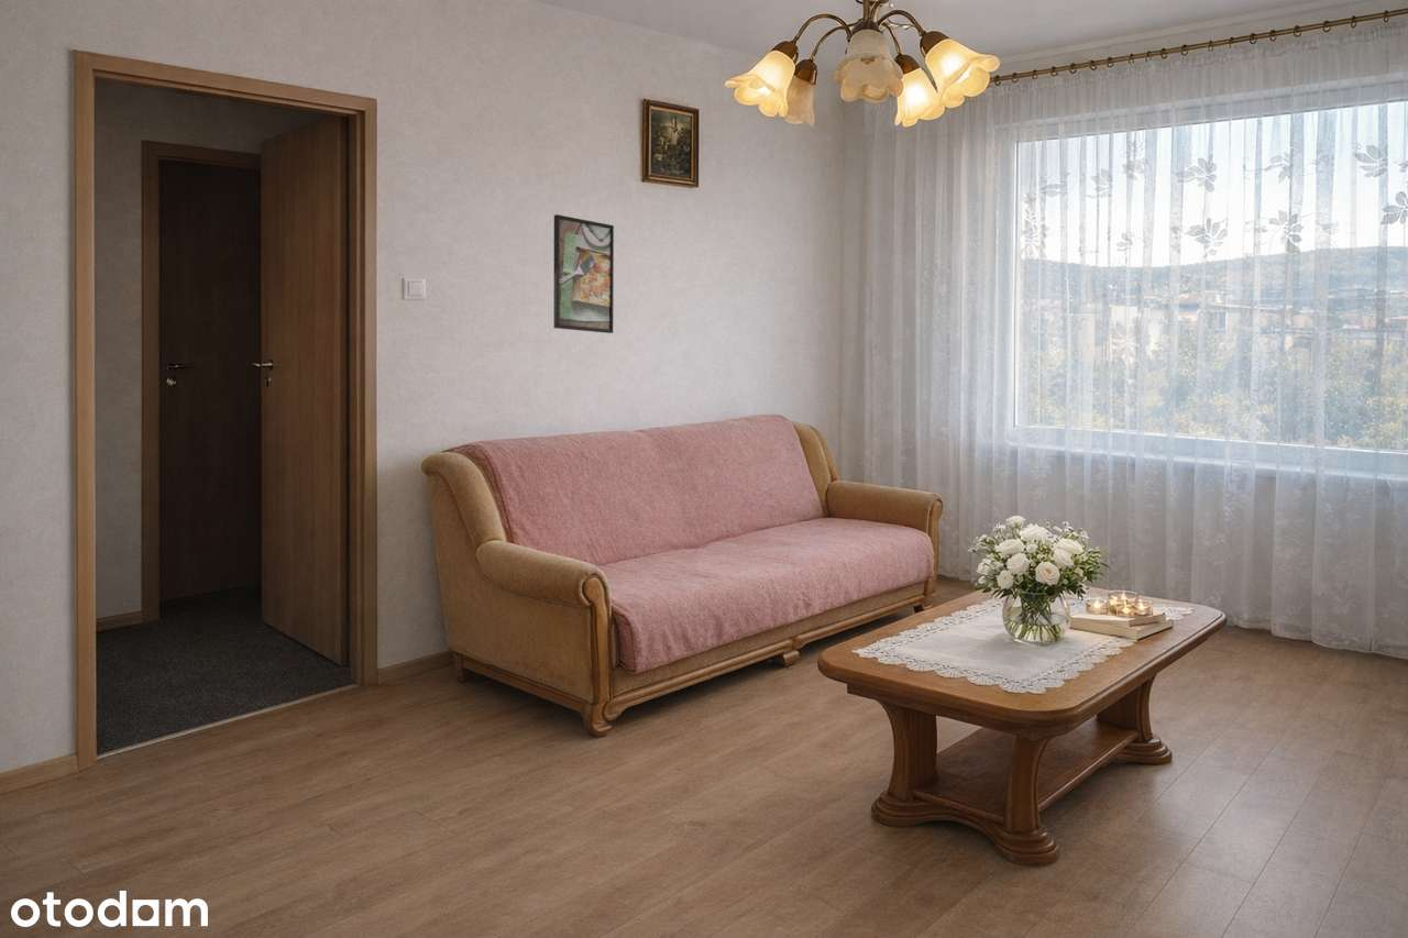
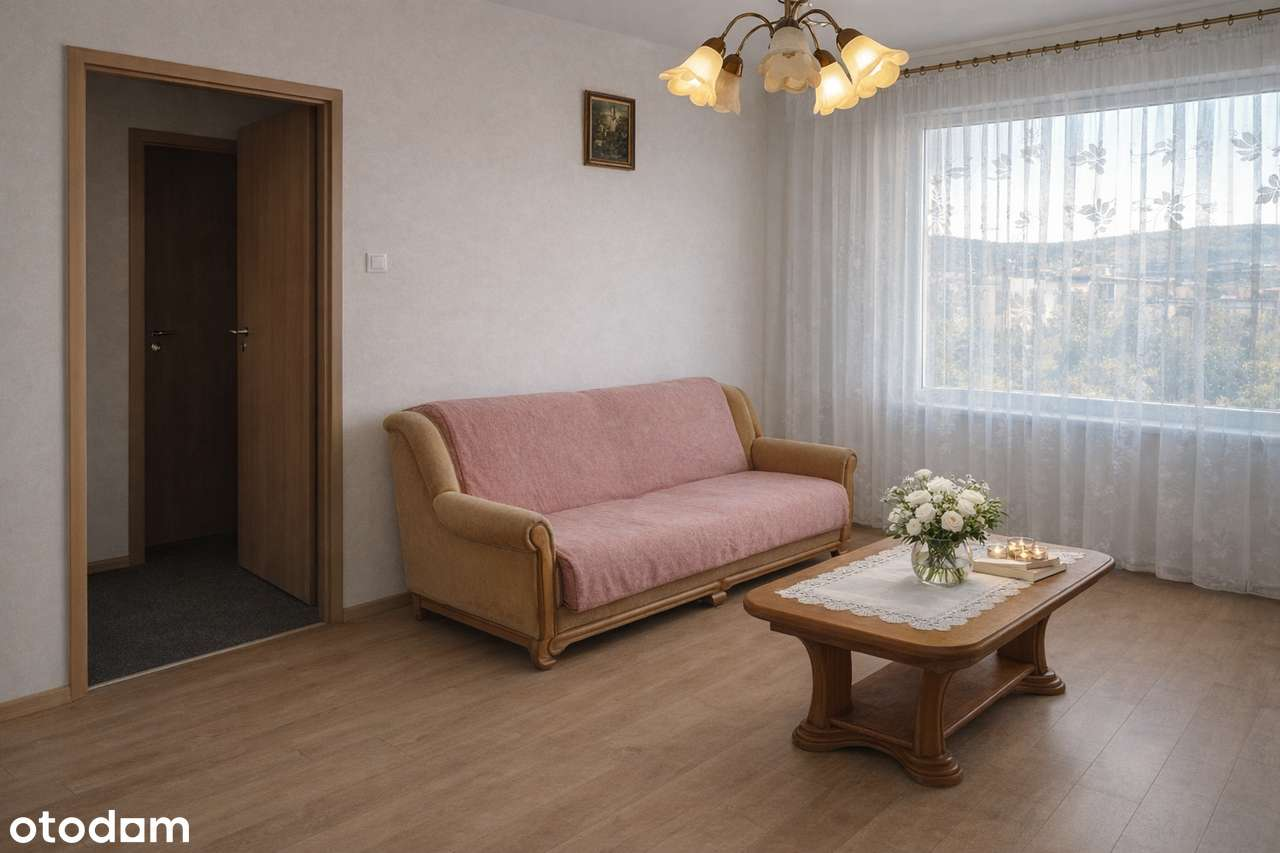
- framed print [552,213,615,334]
